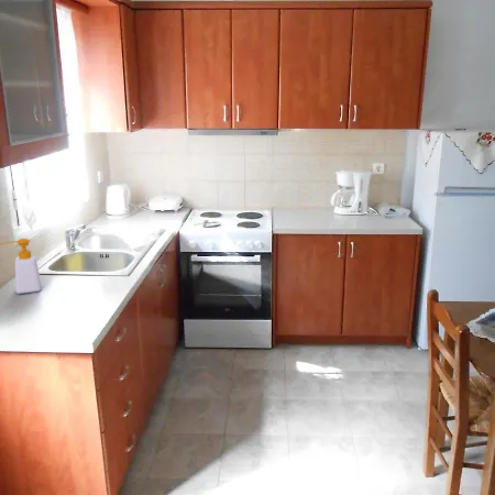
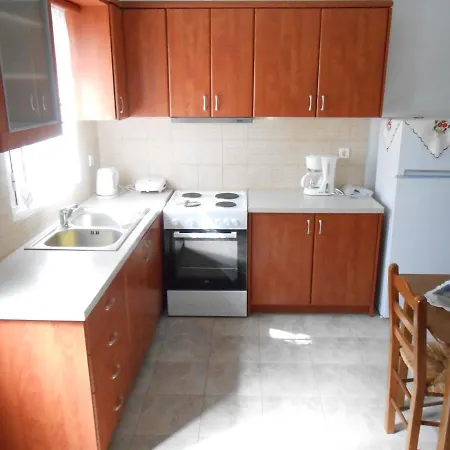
- soap bottle [0,238,42,295]
